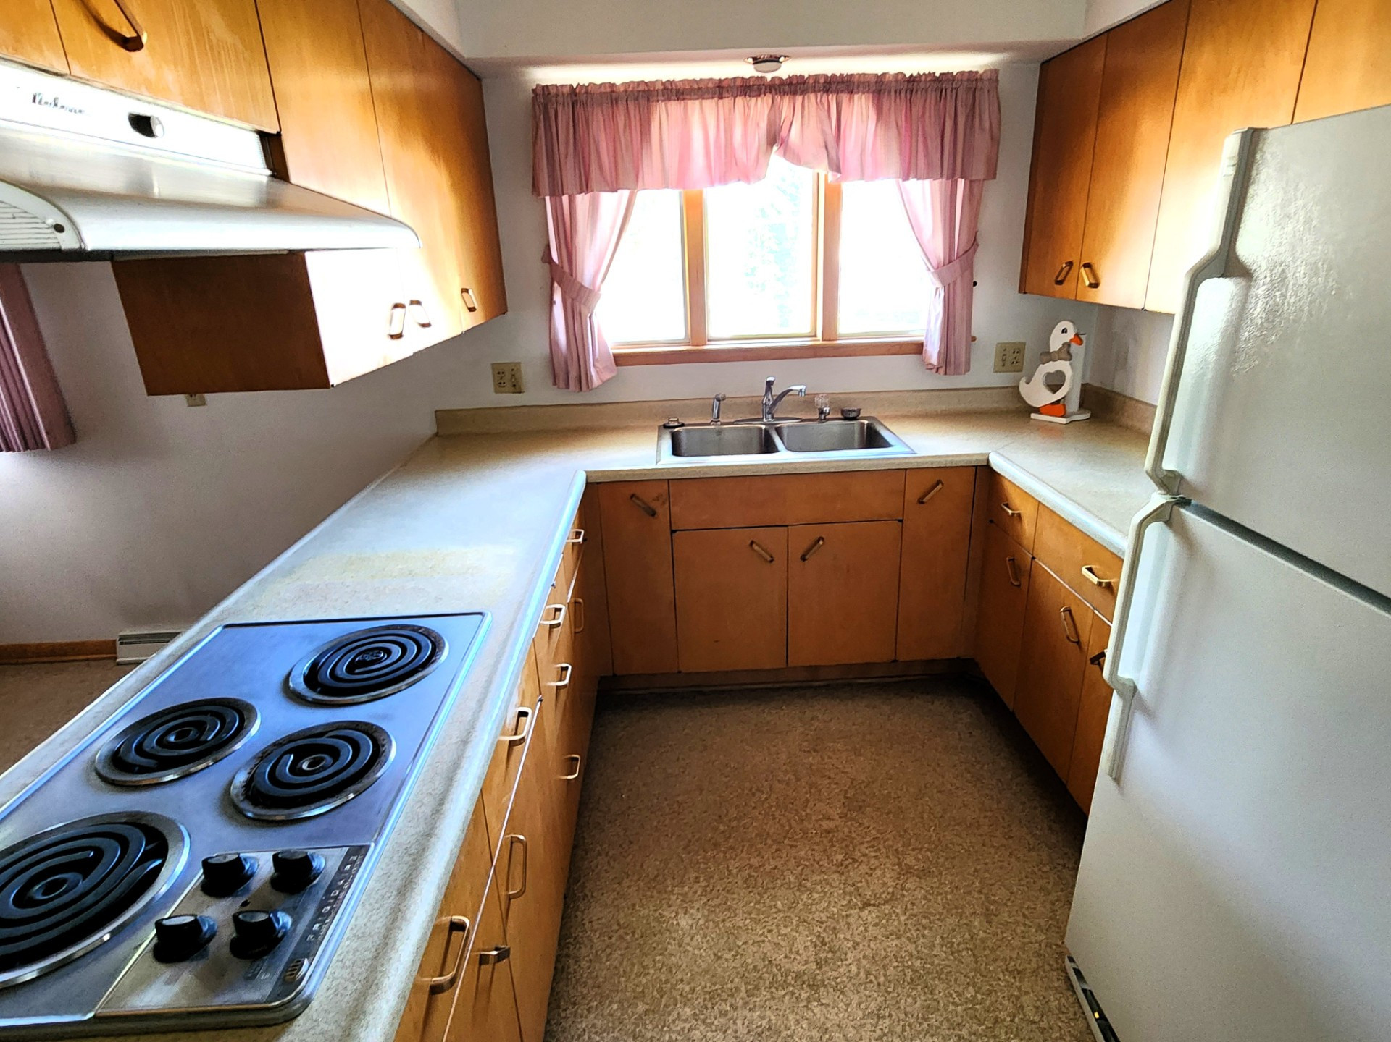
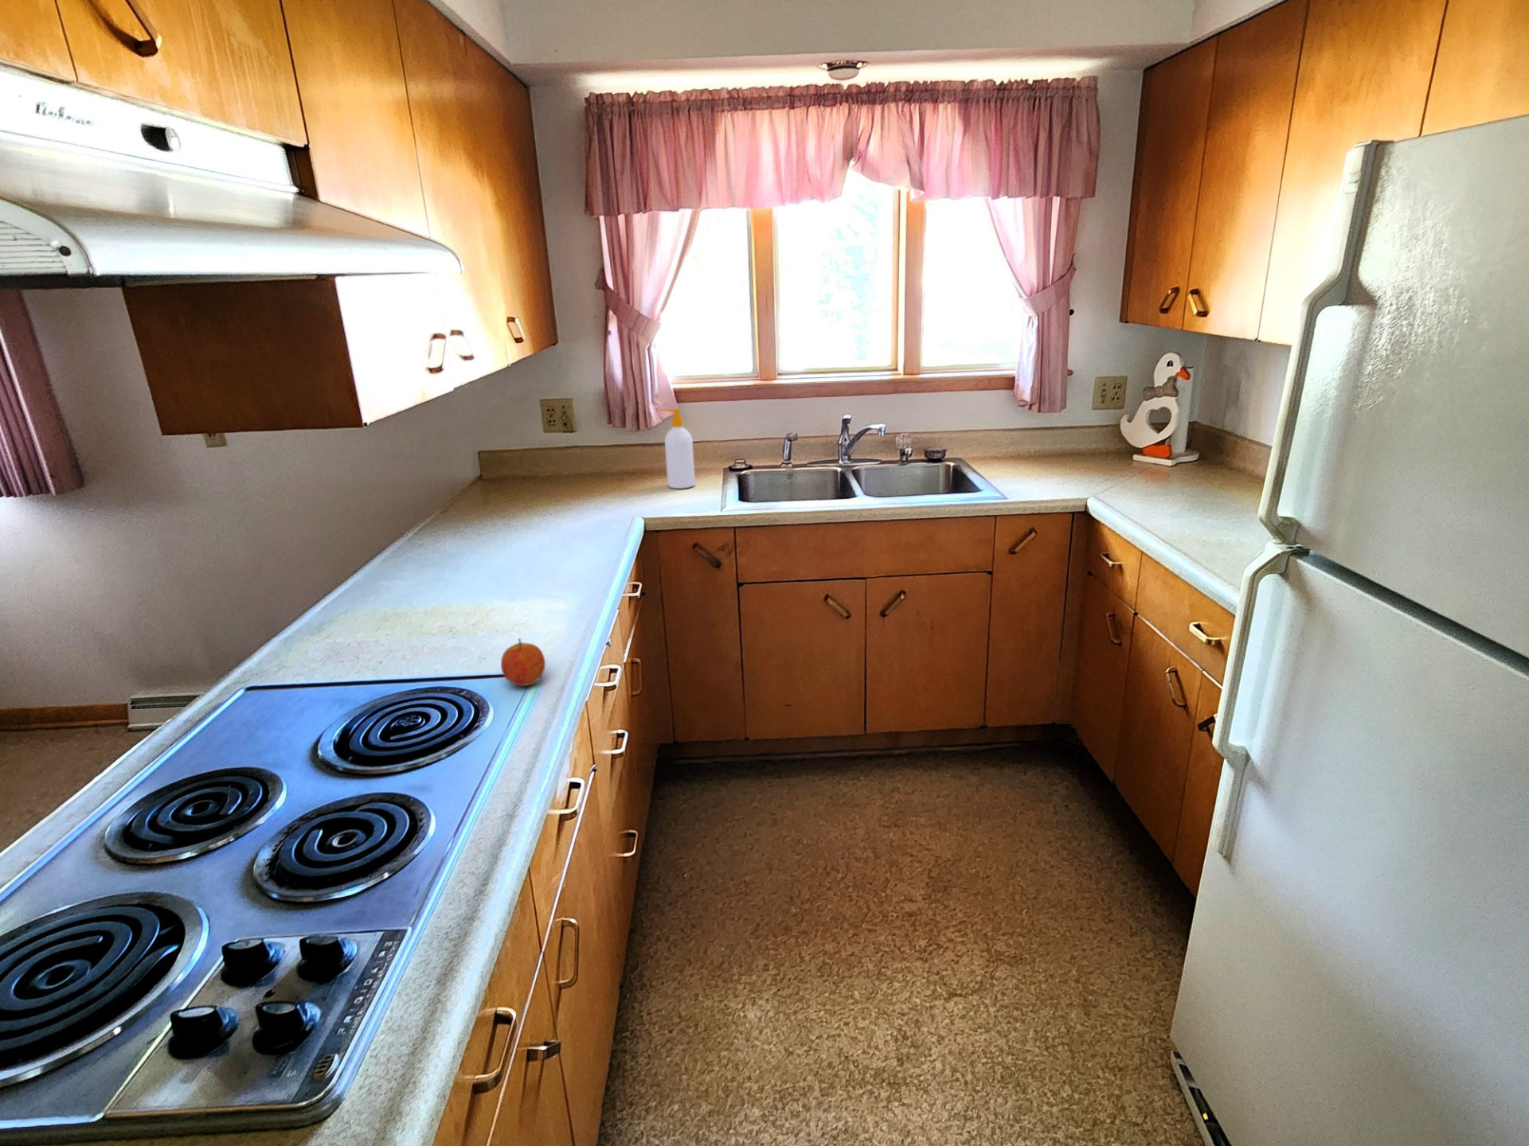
+ soap bottle [660,407,696,490]
+ fruit [500,638,547,687]
